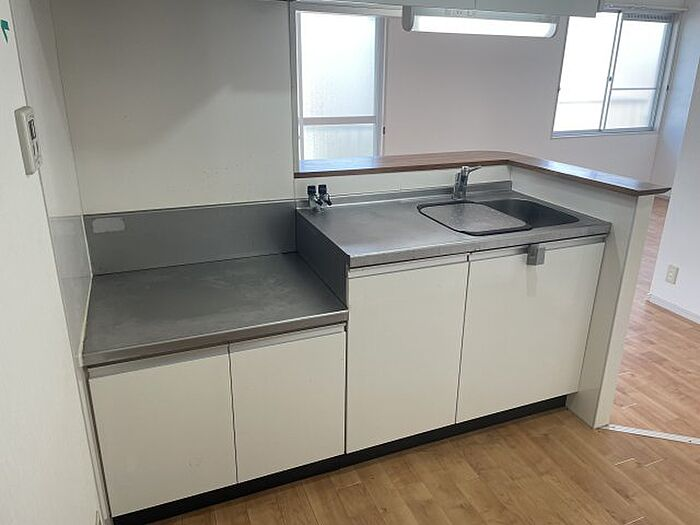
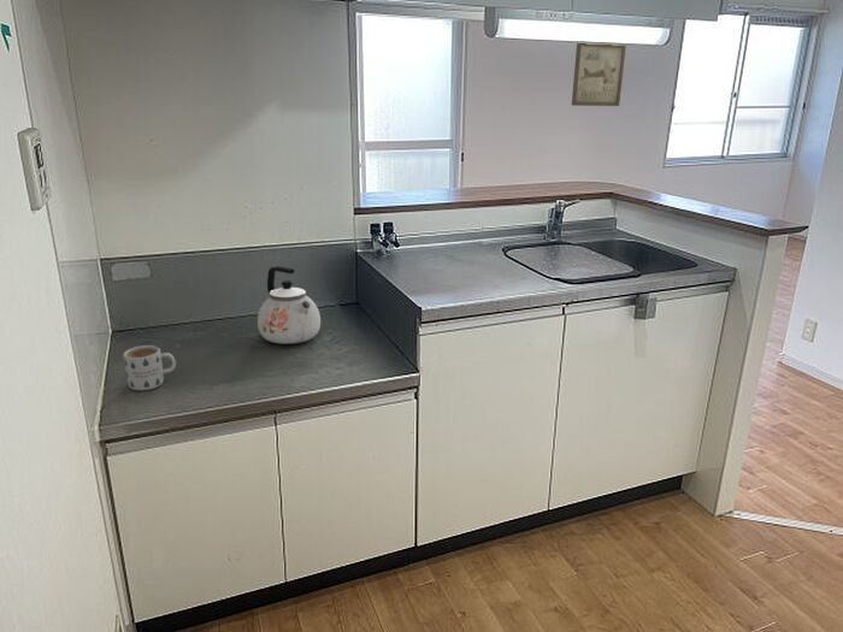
+ kettle [257,265,322,345]
+ mug [122,344,177,391]
+ wall art [571,42,627,107]
